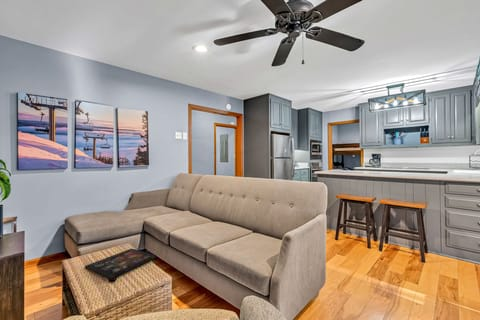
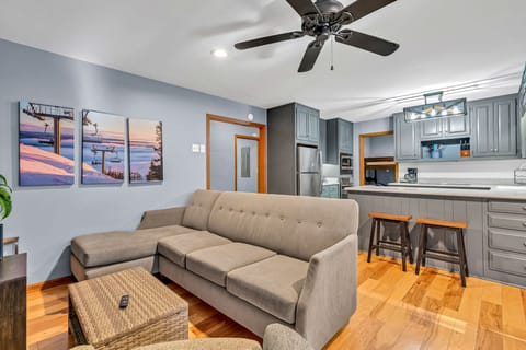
- decorative tray [84,248,158,280]
